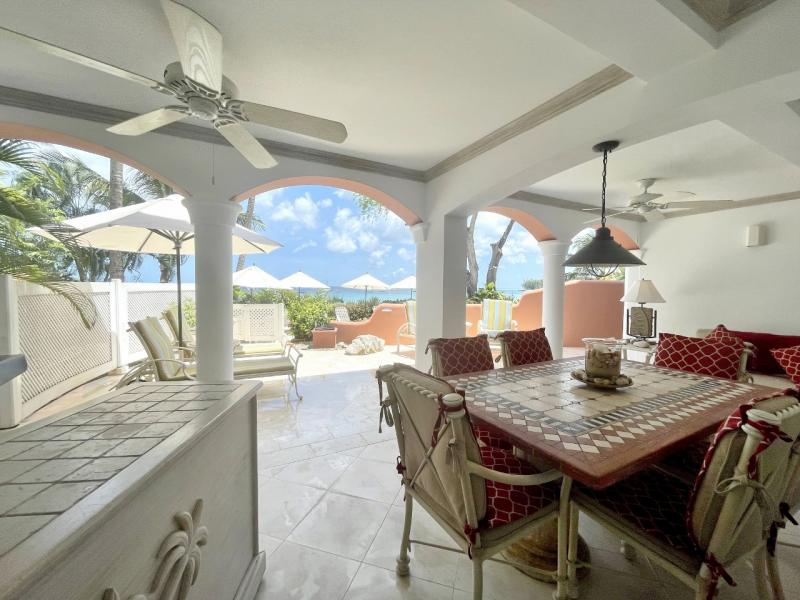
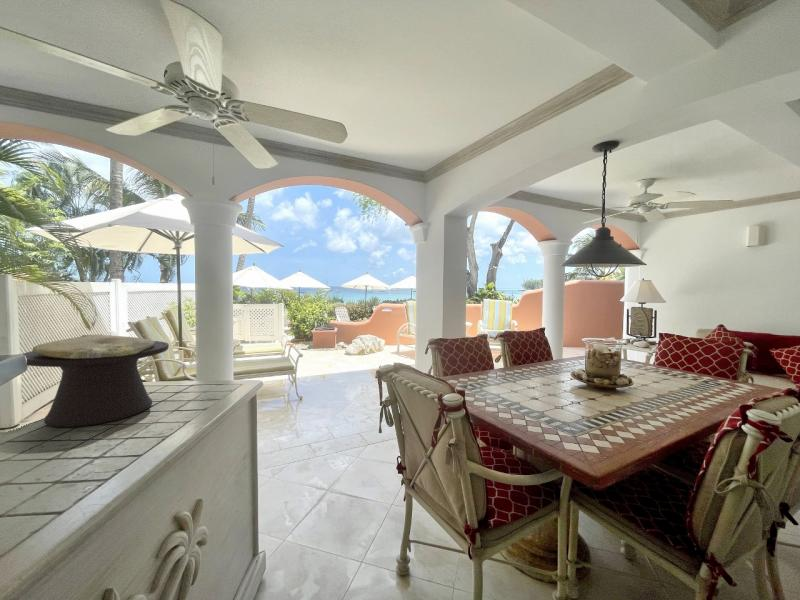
+ decorative bowl [22,333,170,429]
